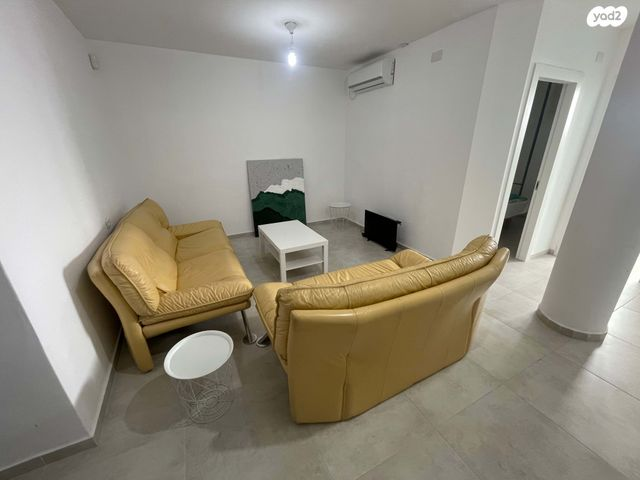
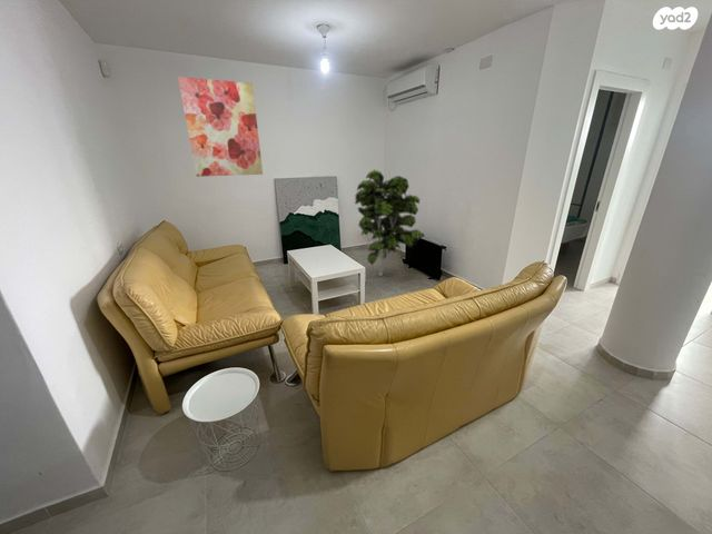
+ wall art [177,76,264,178]
+ indoor plant [354,169,426,277]
